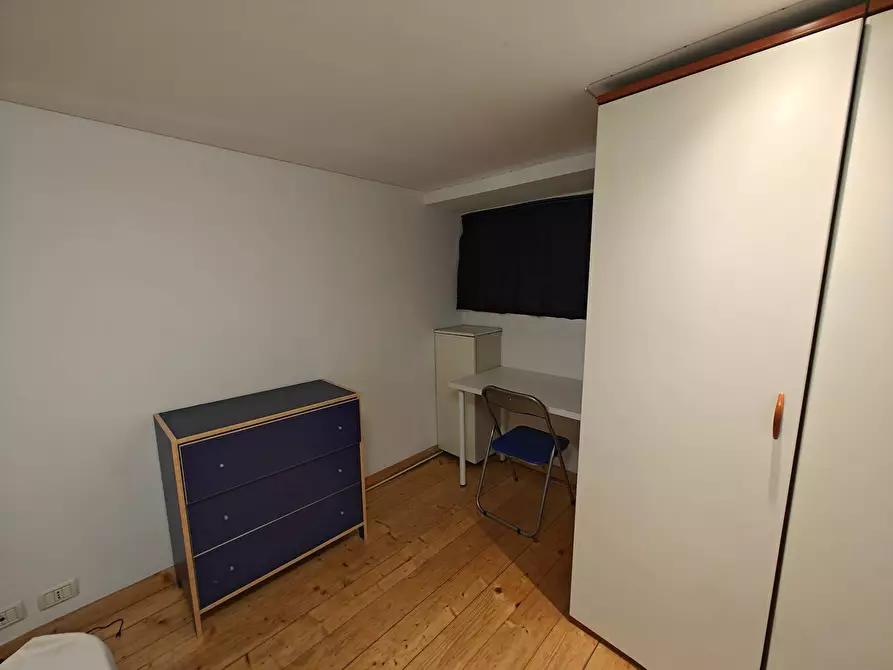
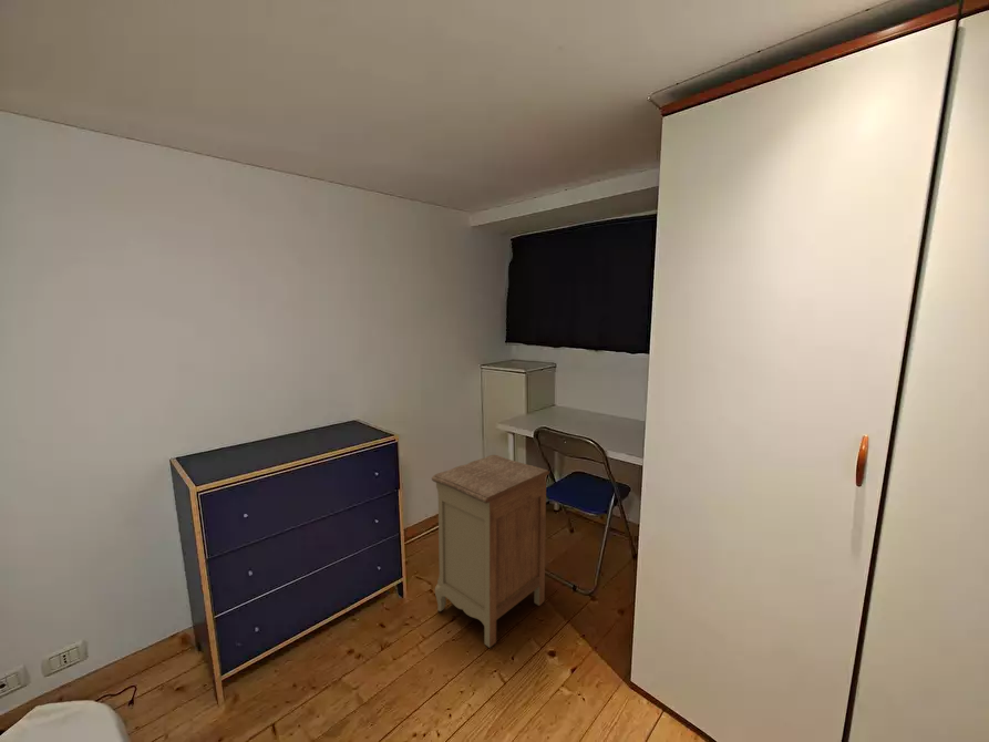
+ nightstand [431,454,550,649]
